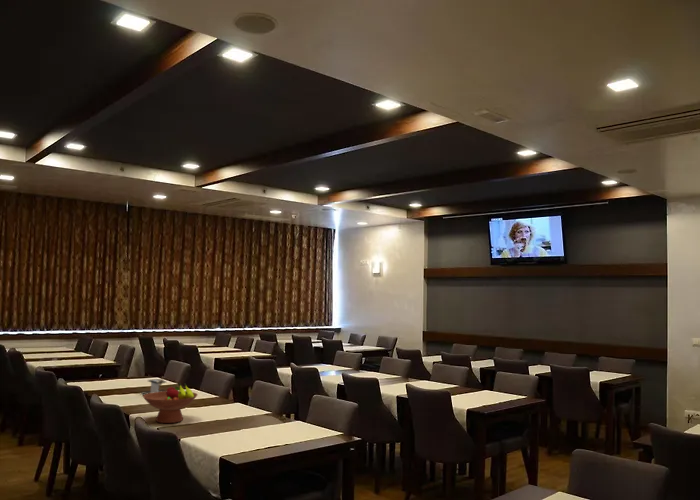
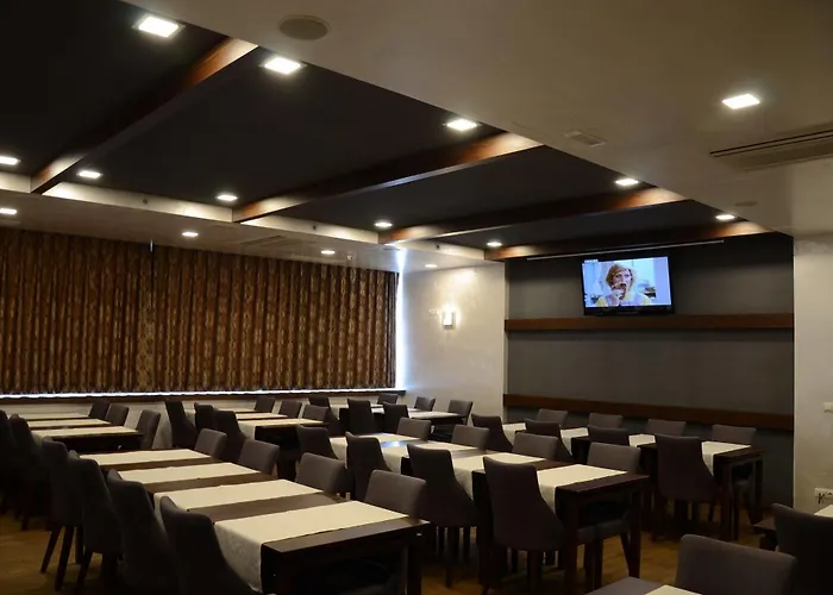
- fruit bowl [142,382,199,424]
- architectural model [140,375,168,397]
